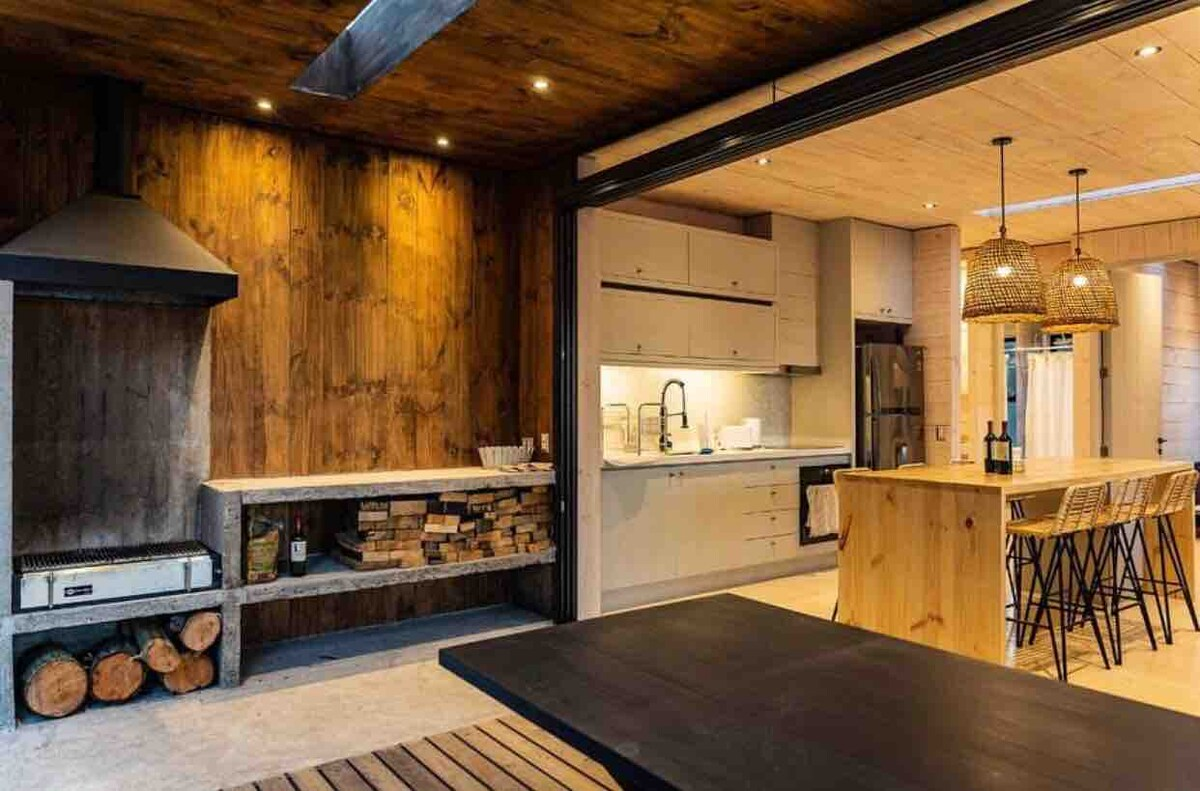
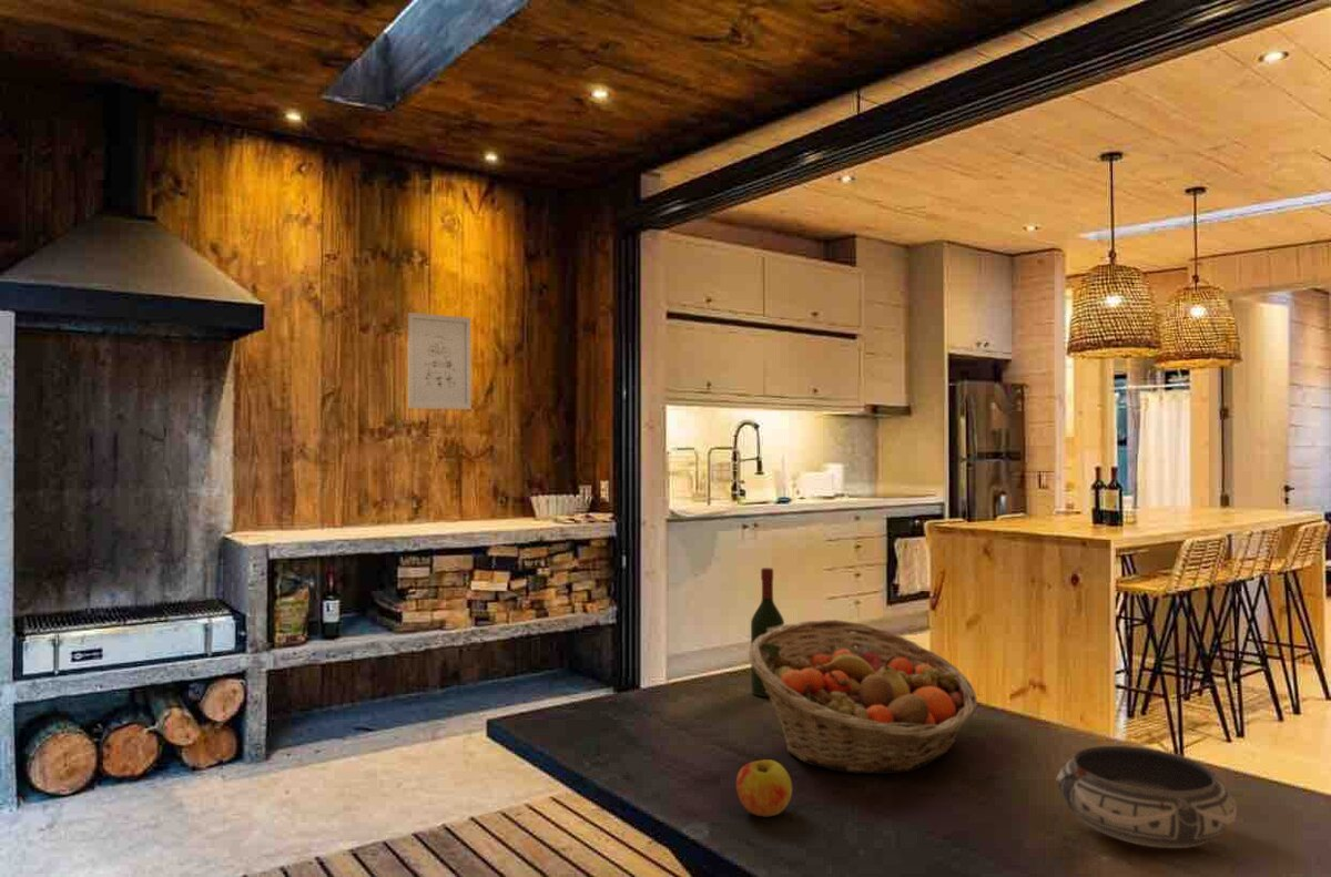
+ bowl [1055,745,1238,849]
+ wine bottle [750,567,785,698]
+ wall art [406,312,473,410]
+ apple [735,758,793,817]
+ fruit basket [748,619,978,775]
